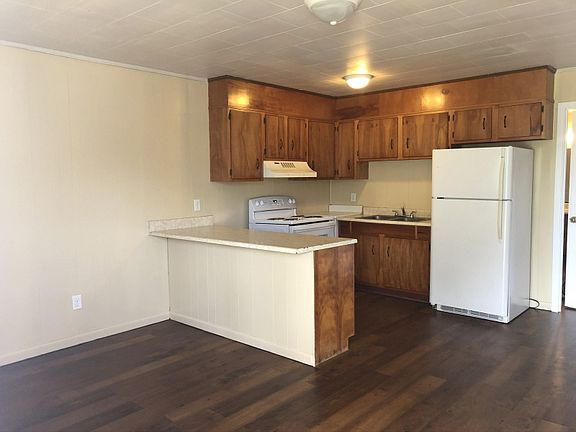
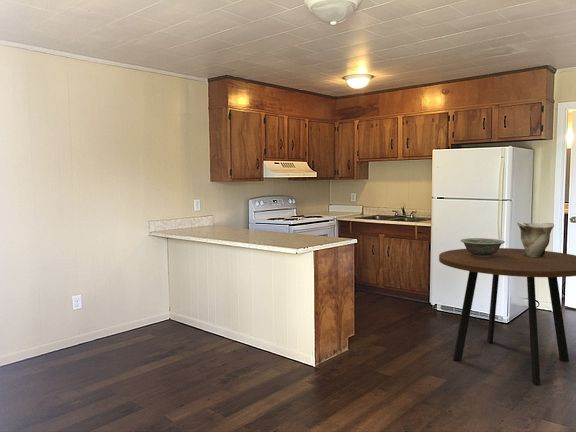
+ dining table [438,247,576,386]
+ vase [516,221,555,257]
+ decorative bowl [459,237,506,258]
